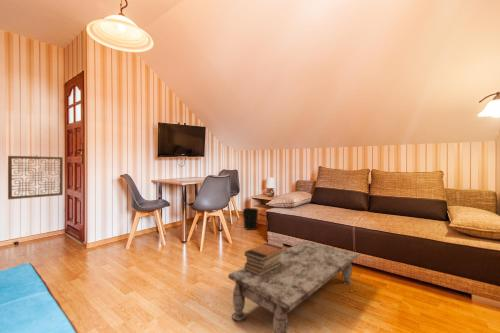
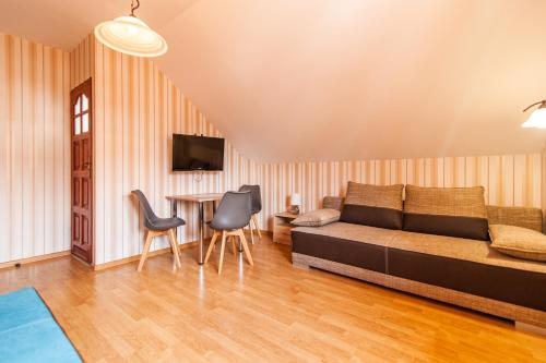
- wall art [7,154,64,200]
- book stack [243,242,284,276]
- wastebasket [242,207,260,231]
- coffee table [227,240,359,333]
